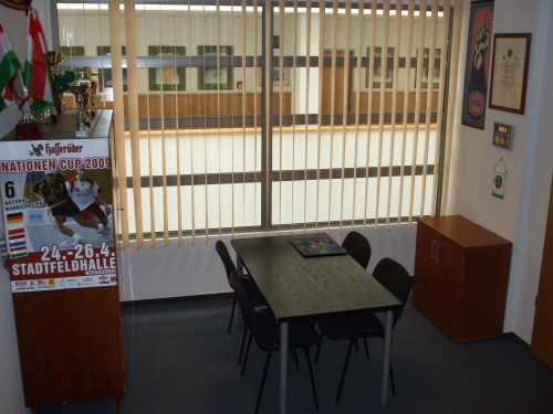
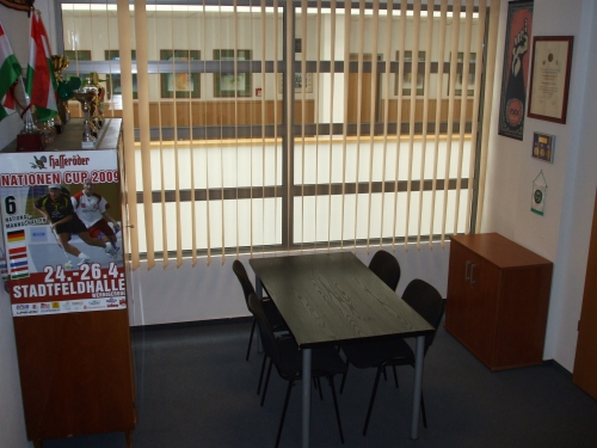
- framed painting [286,235,348,257]
